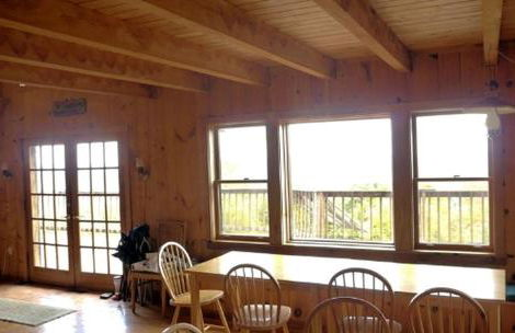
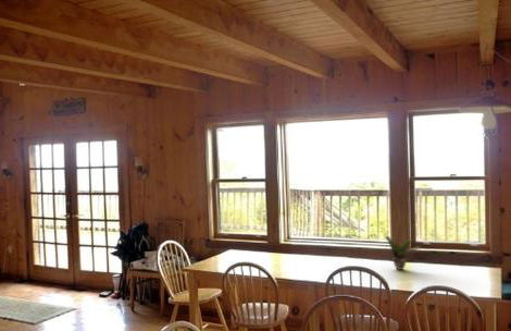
+ potted plant [384,235,422,271]
